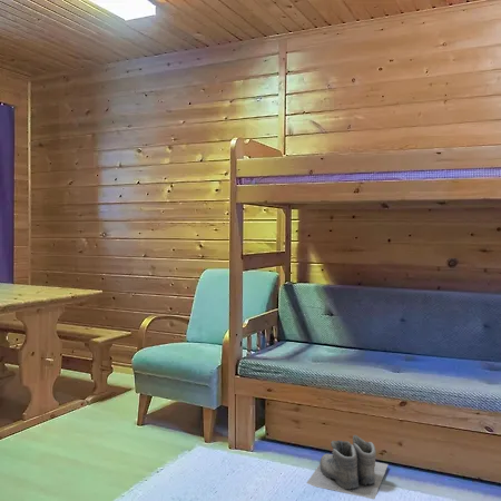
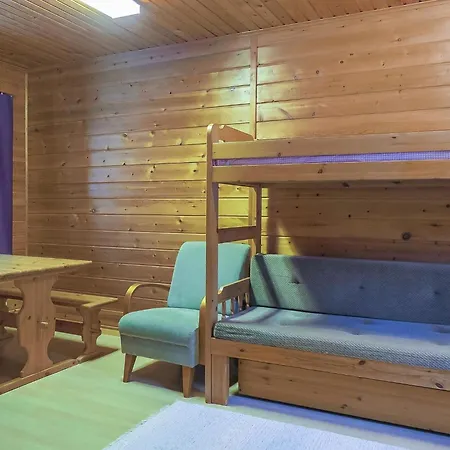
- boots [306,434,390,500]
